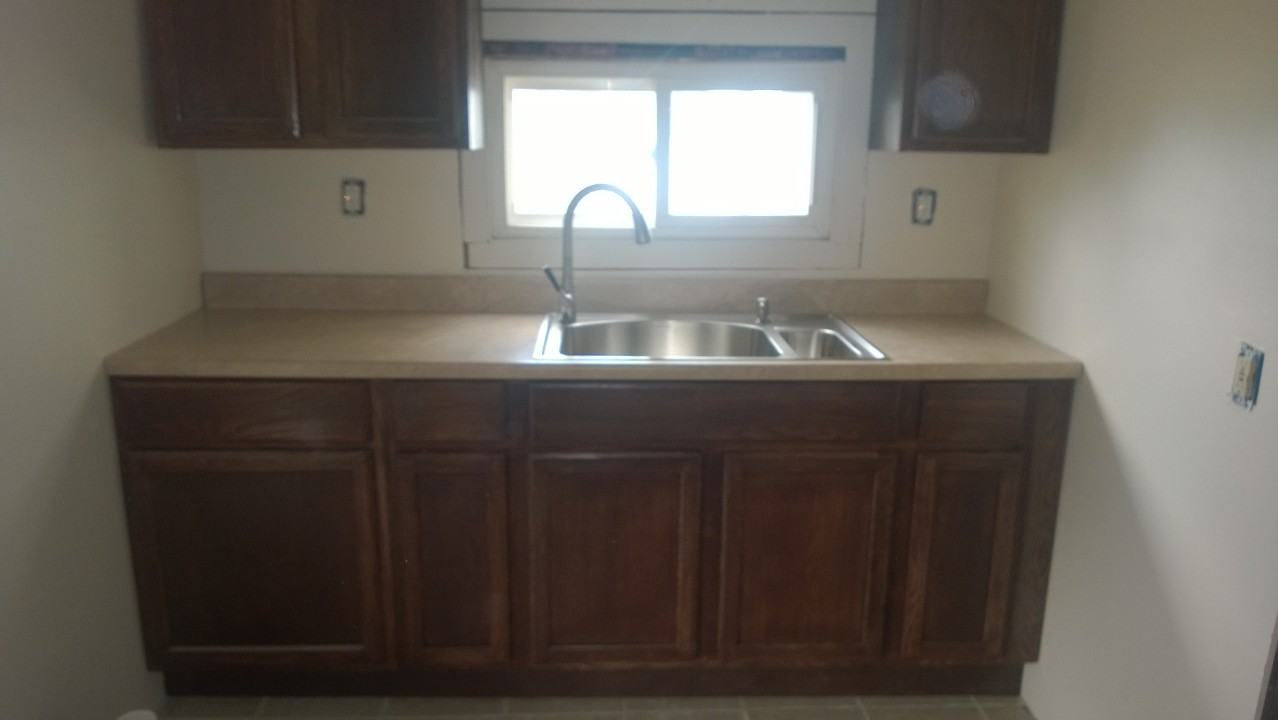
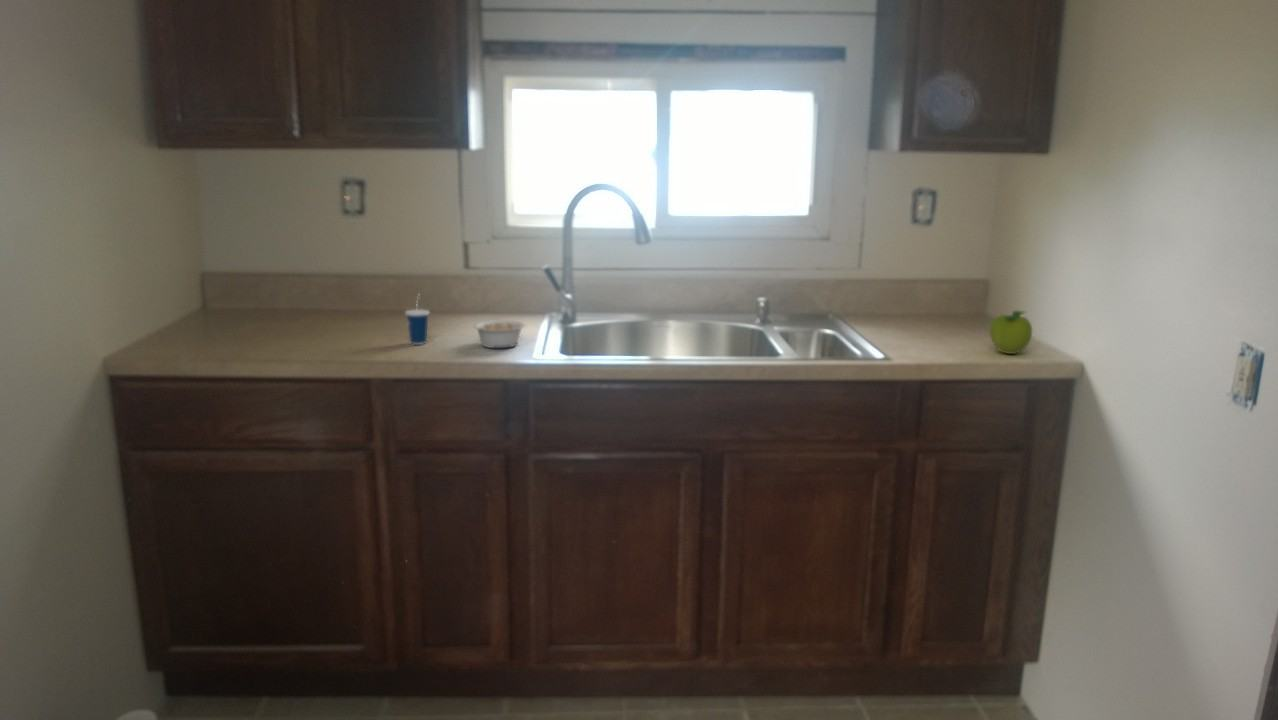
+ legume [472,319,526,349]
+ cup [404,292,431,346]
+ fruit [988,310,1033,355]
